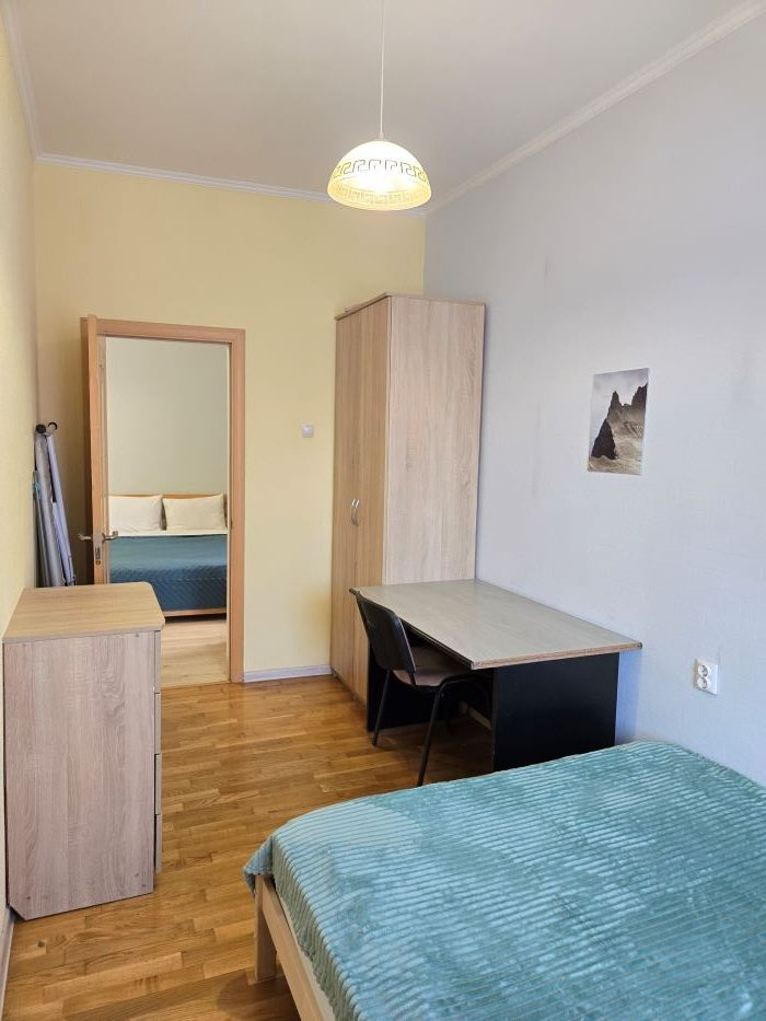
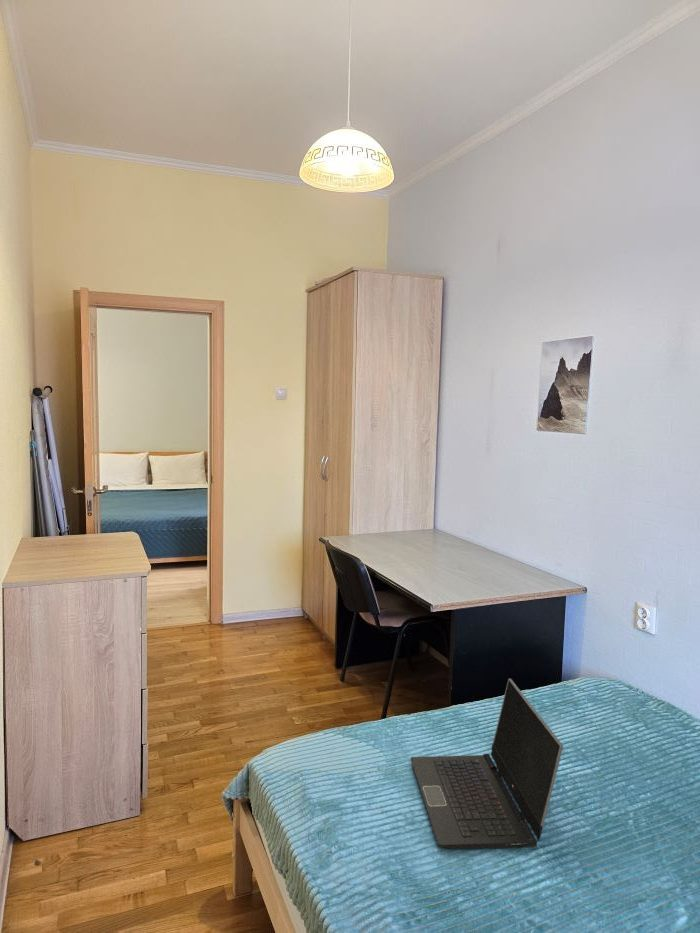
+ laptop computer [410,678,564,850]
